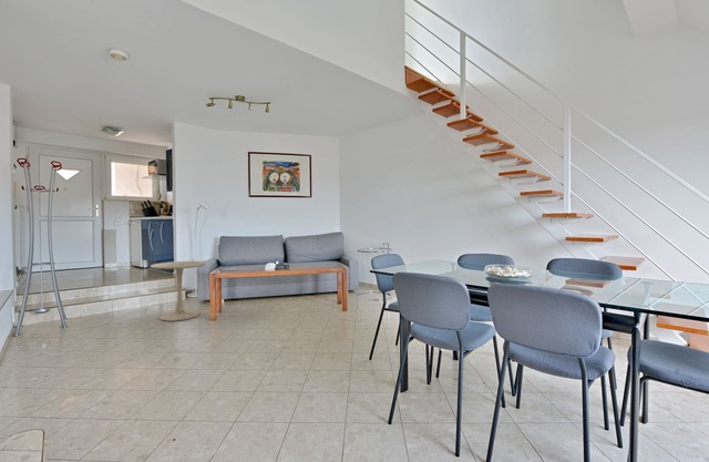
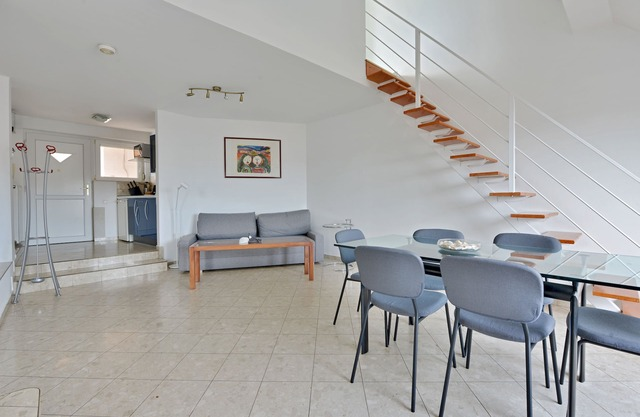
- side table [150,260,207,322]
